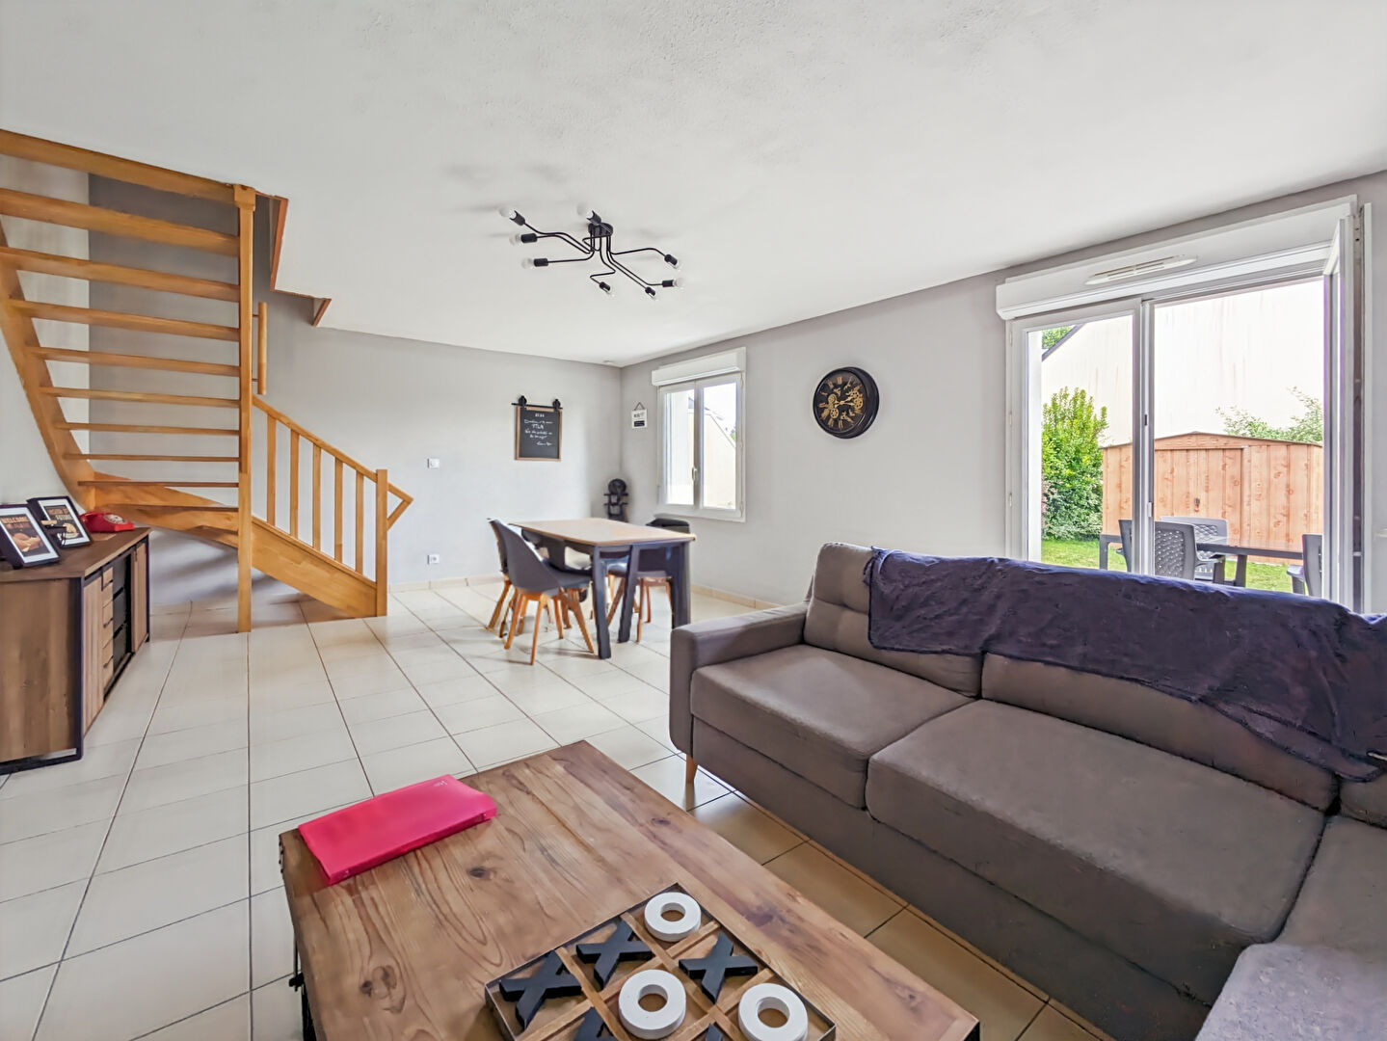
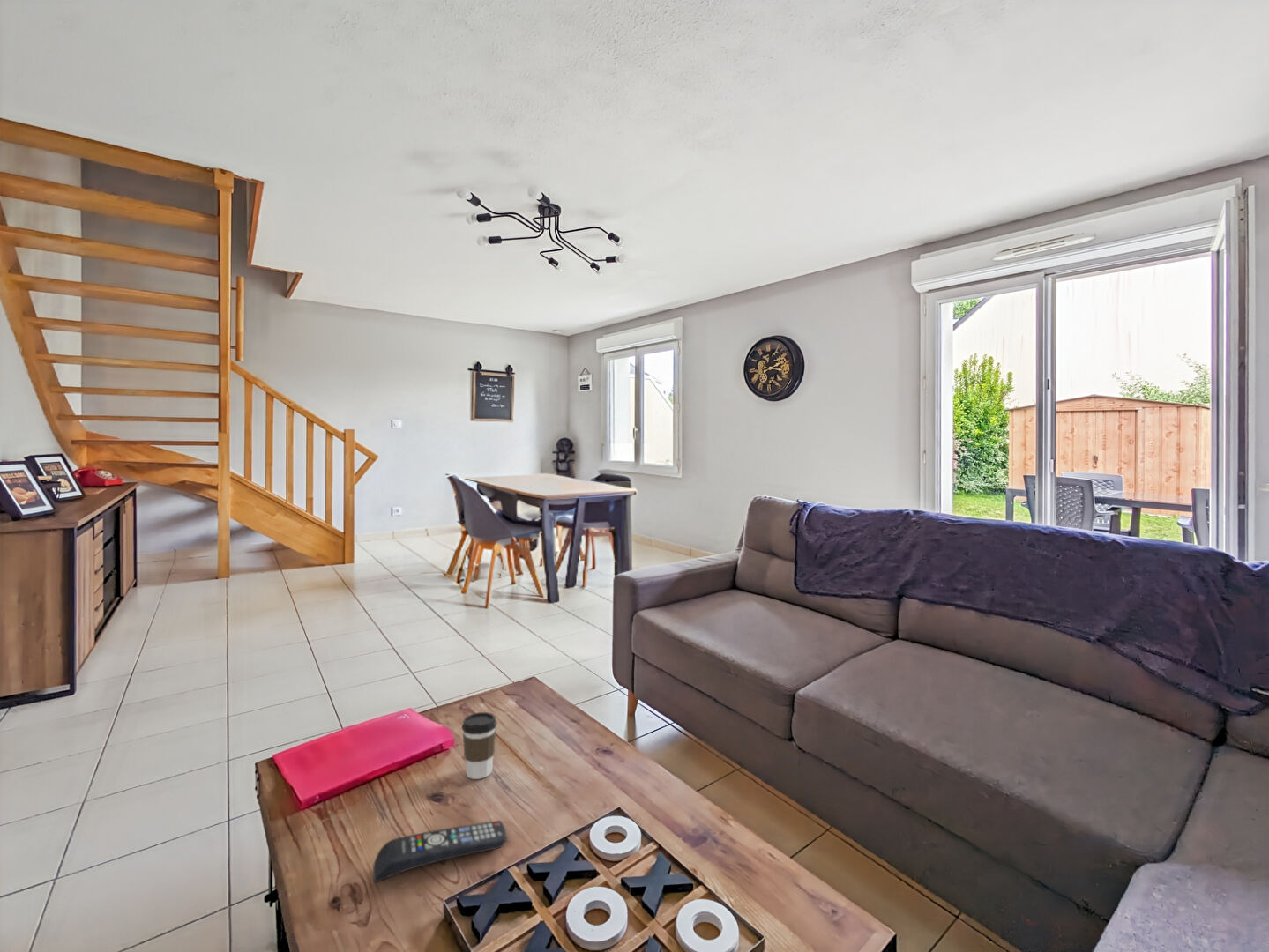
+ coffee cup [461,711,498,780]
+ remote control [372,820,507,883]
